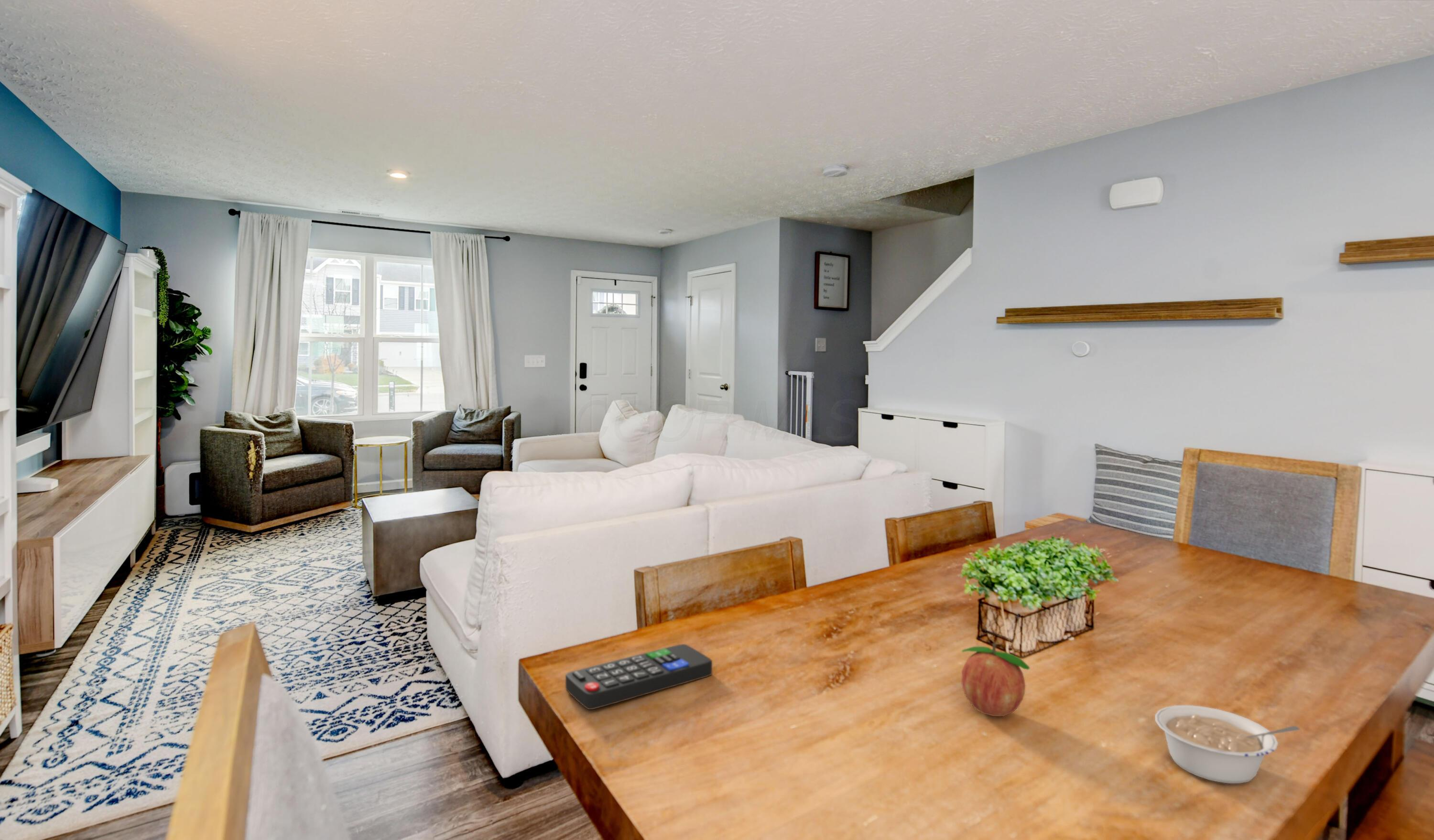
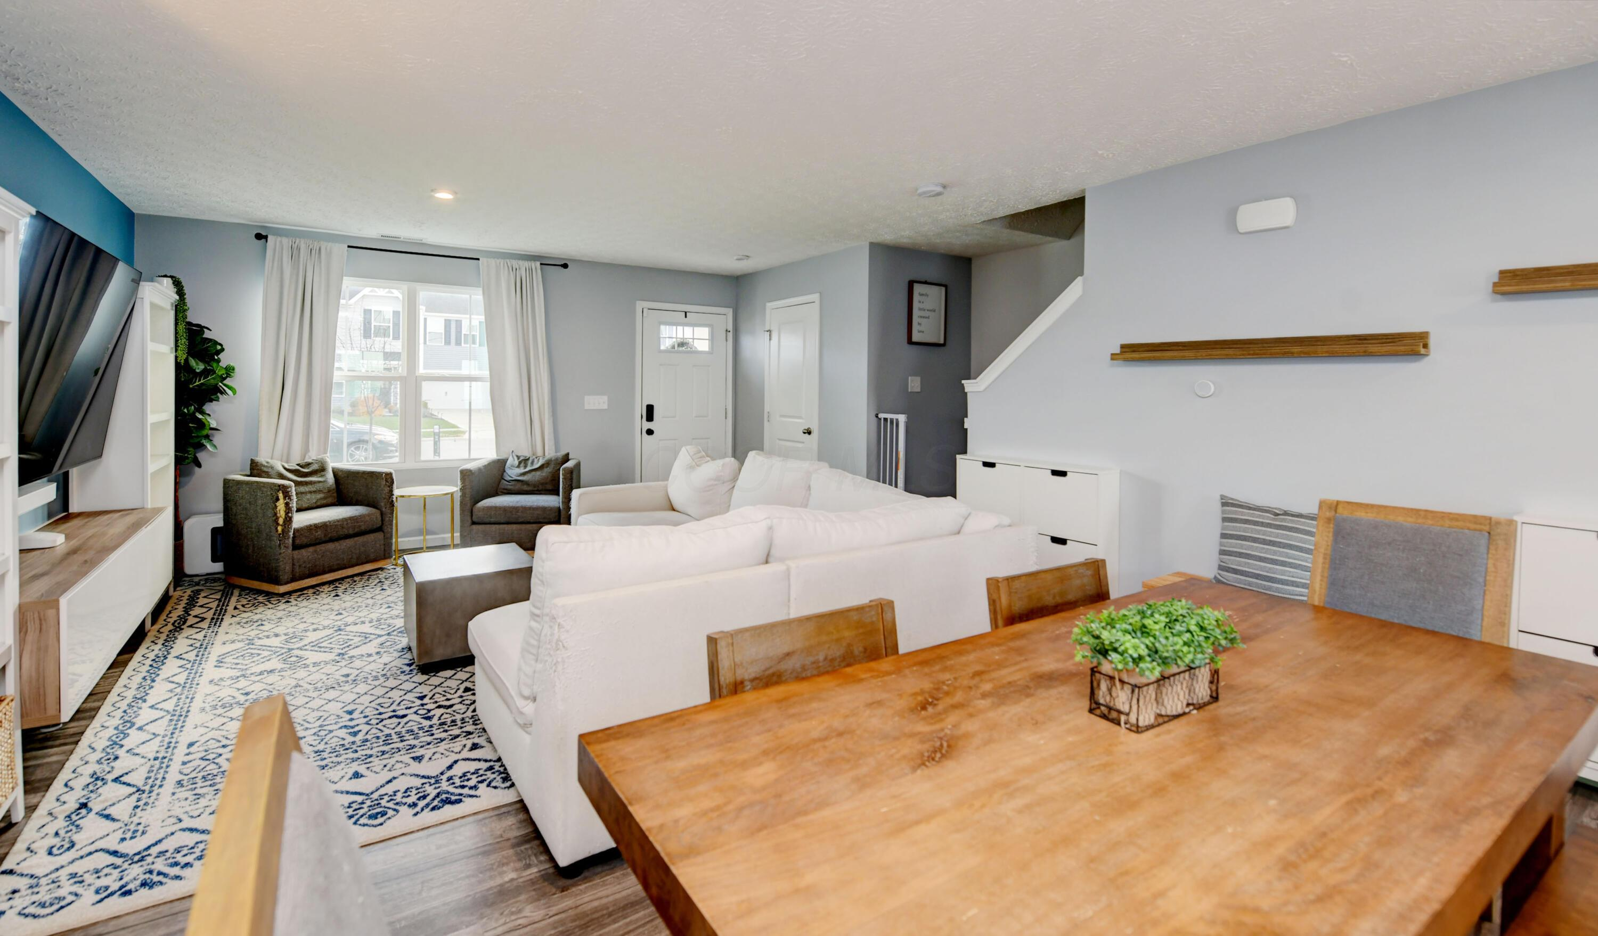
- remote control [565,644,713,710]
- legume [1154,705,1300,784]
- fruit [961,643,1031,717]
